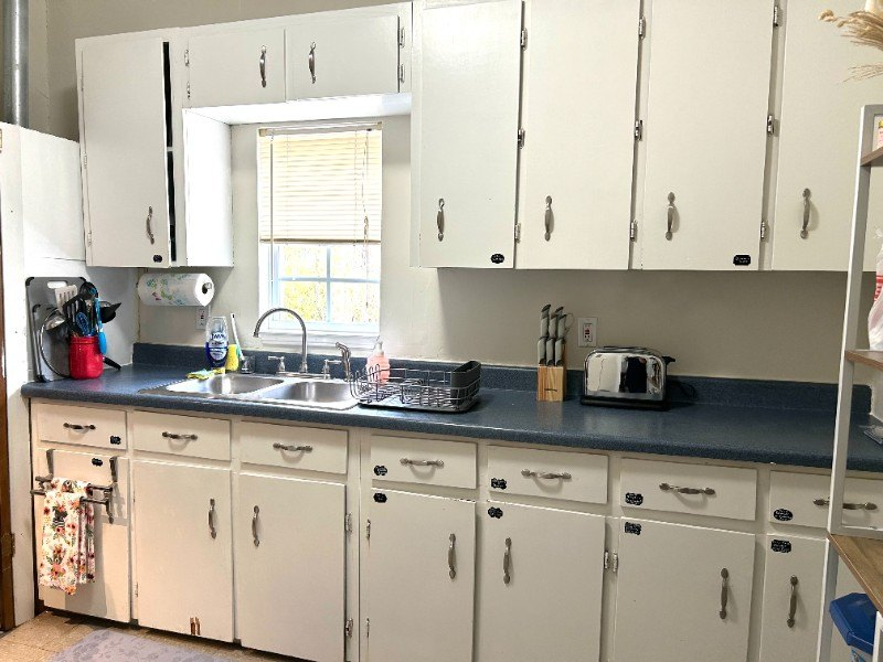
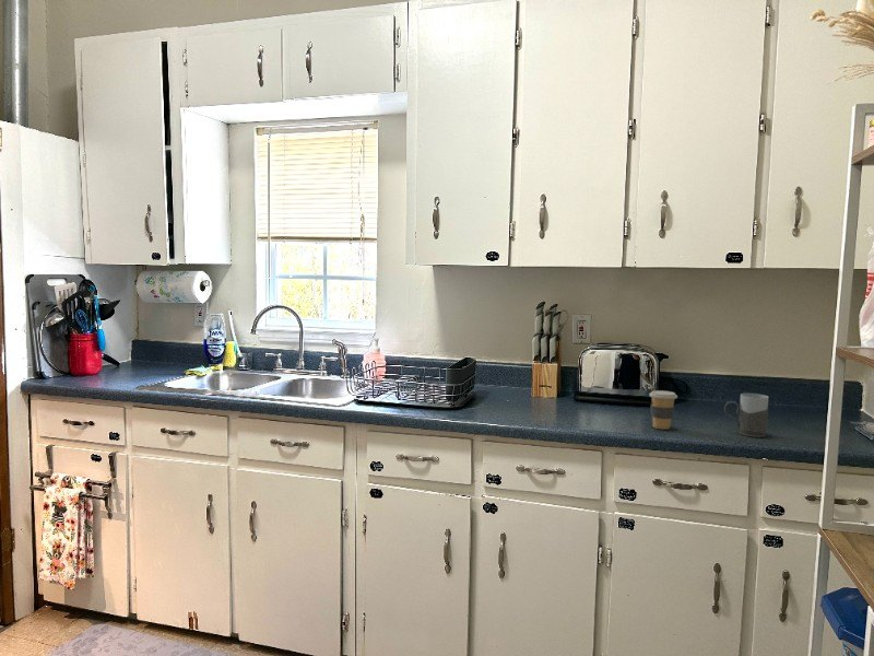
+ coffee cup [648,389,678,431]
+ mug [723,393,769,438]
